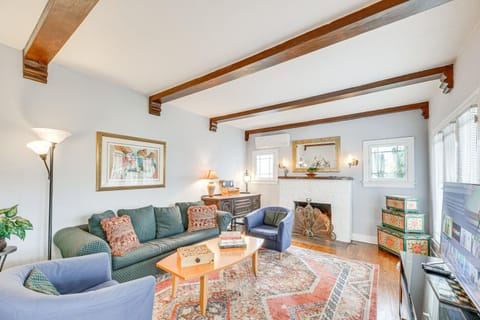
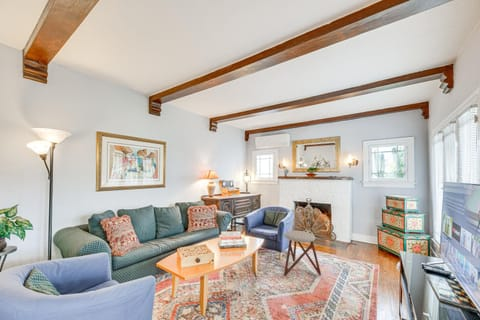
+ stool [283,230,322,277]
